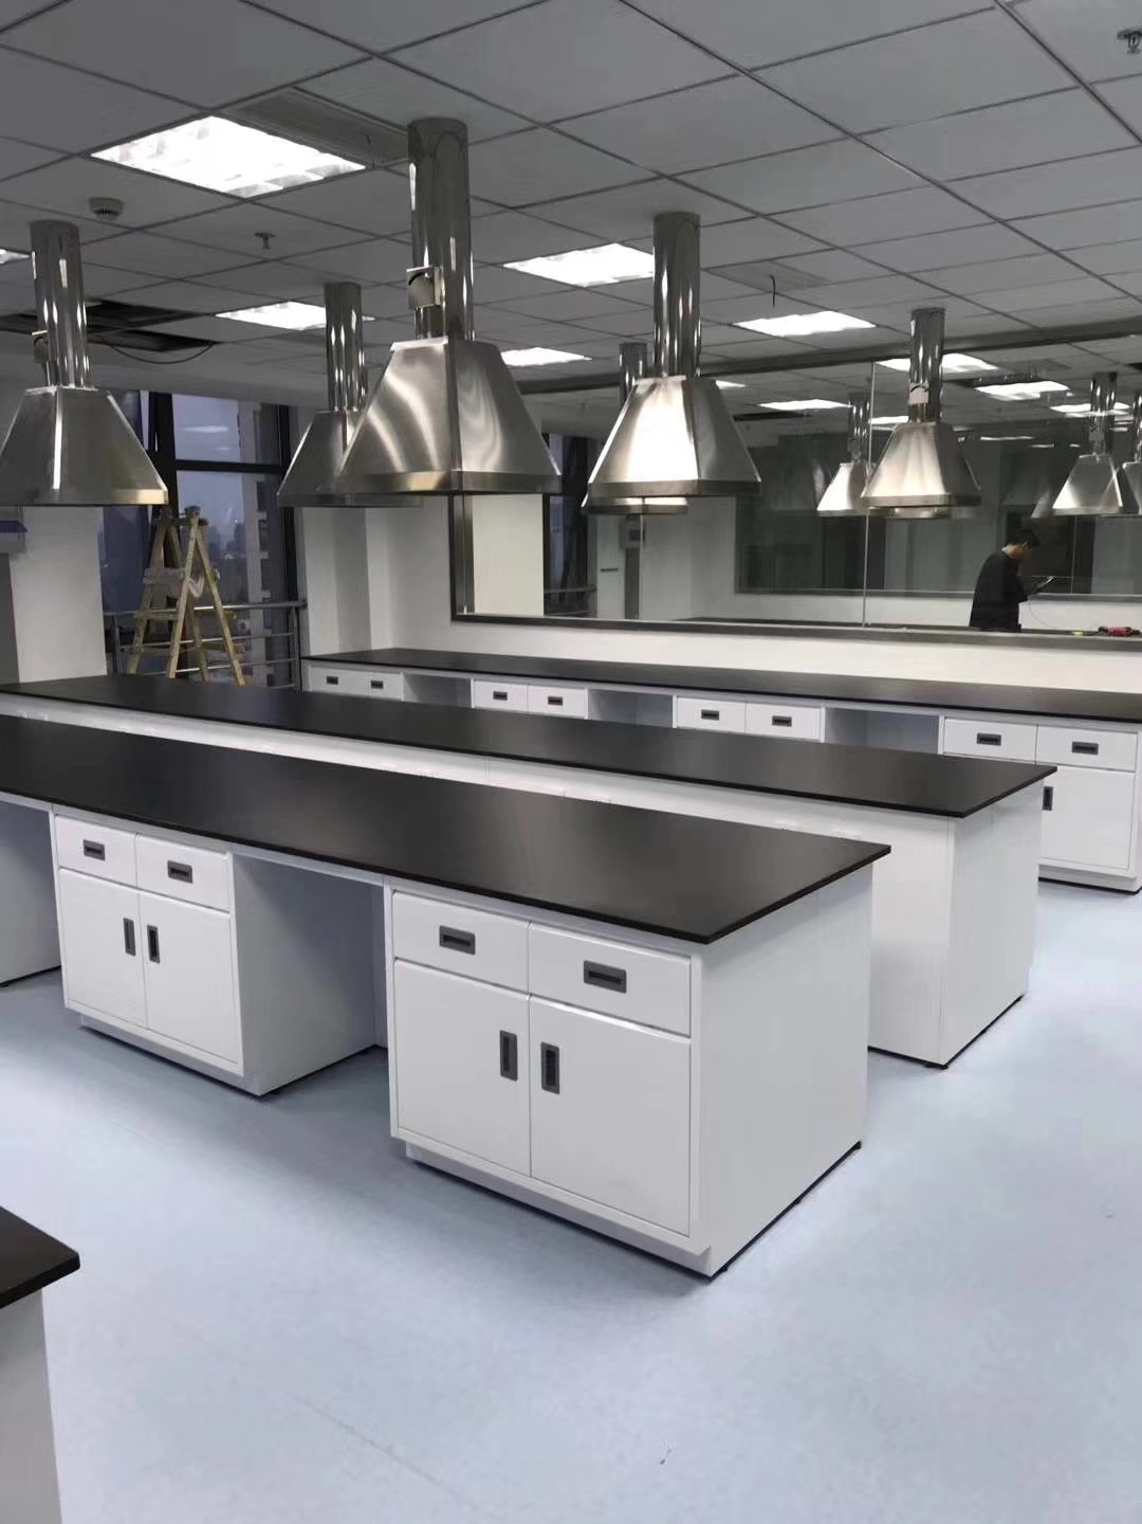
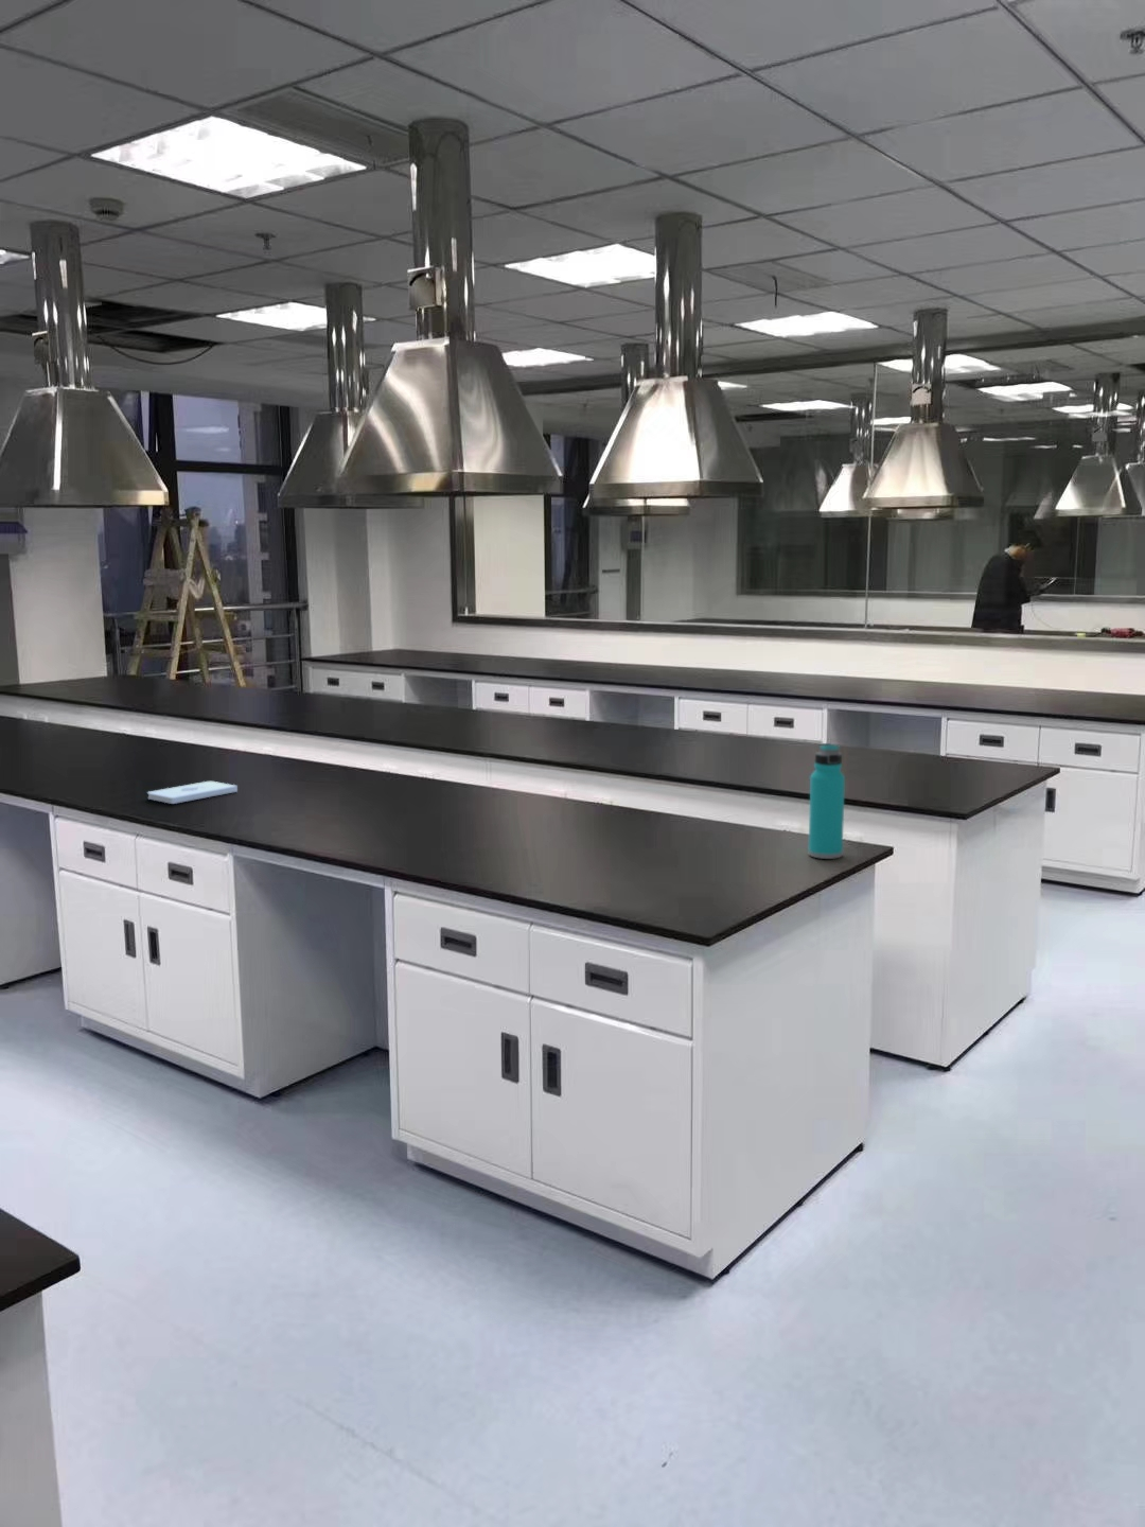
+ notepad [147,780,238,804]
+ water bottle [808,742,846,860]
